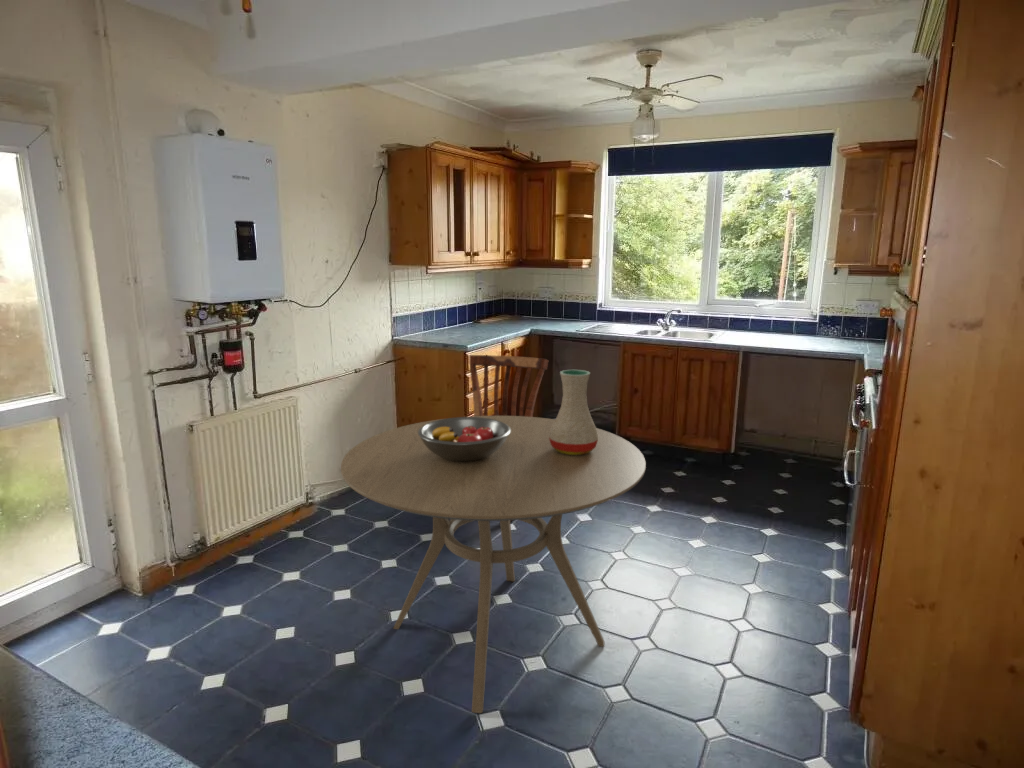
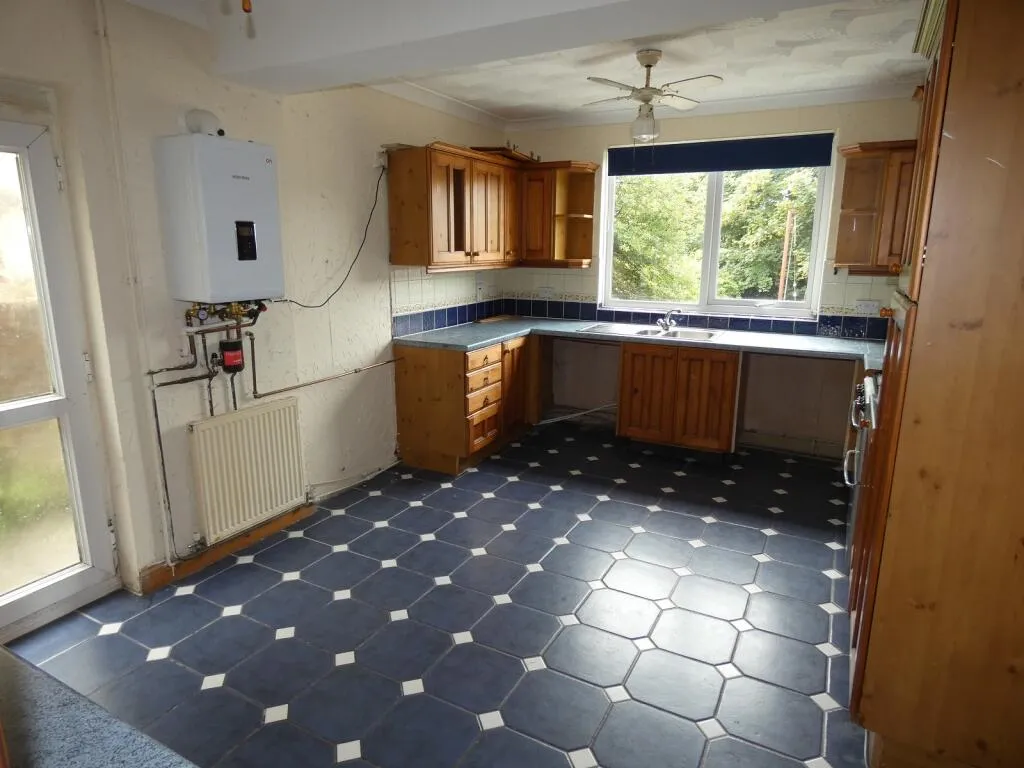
- dining table [340,415,647,714]
- vase [549,369,598,455]
- fruit bowl [418,416,511,461]
- dining chair [469,354,549,522]
